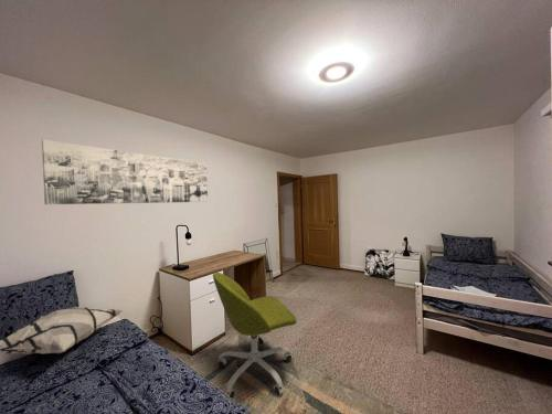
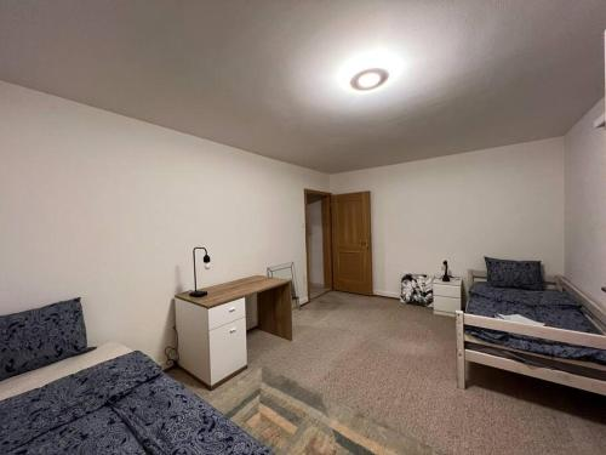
- decorative pillow [0,306,125,355]
- office chair [212,272,298,400]
- wall art [41,138,209,205]
